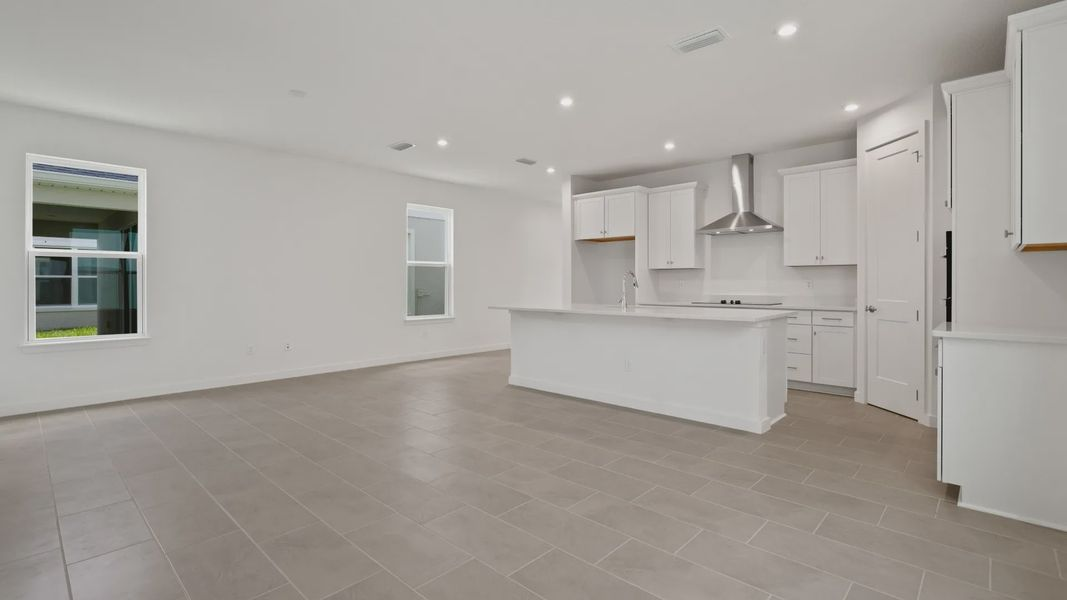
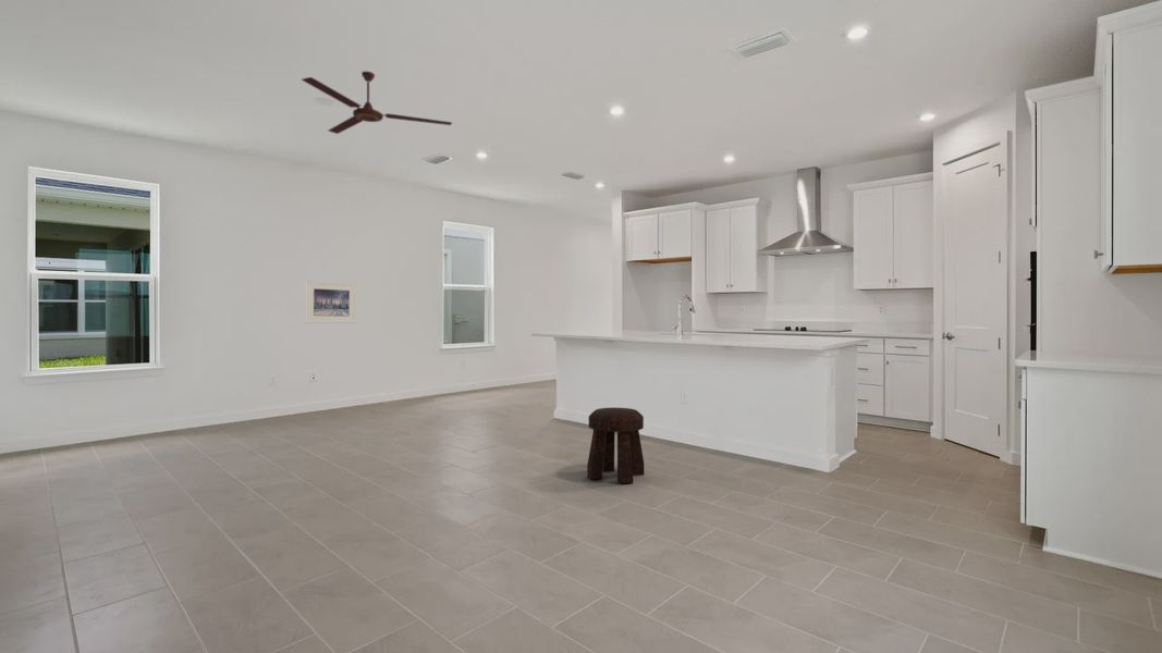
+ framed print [305,281,357,324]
+ stool [586,406,645,485]
+ ceiling fan [301,70,453,135]
